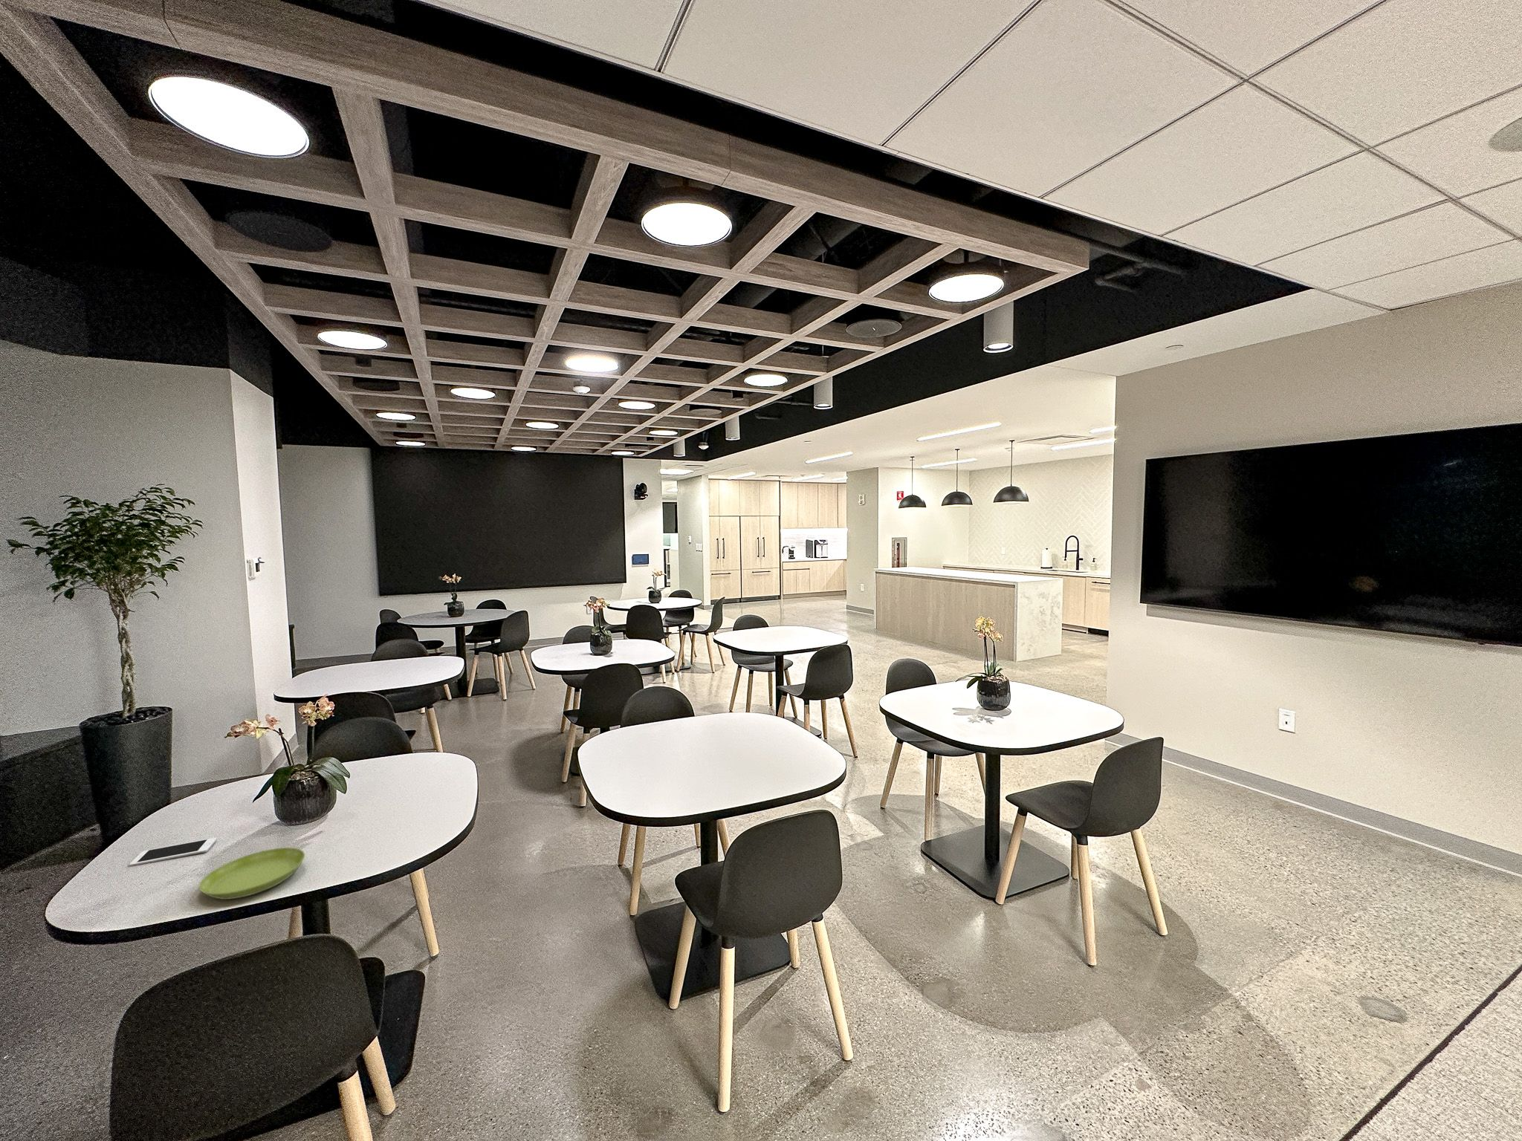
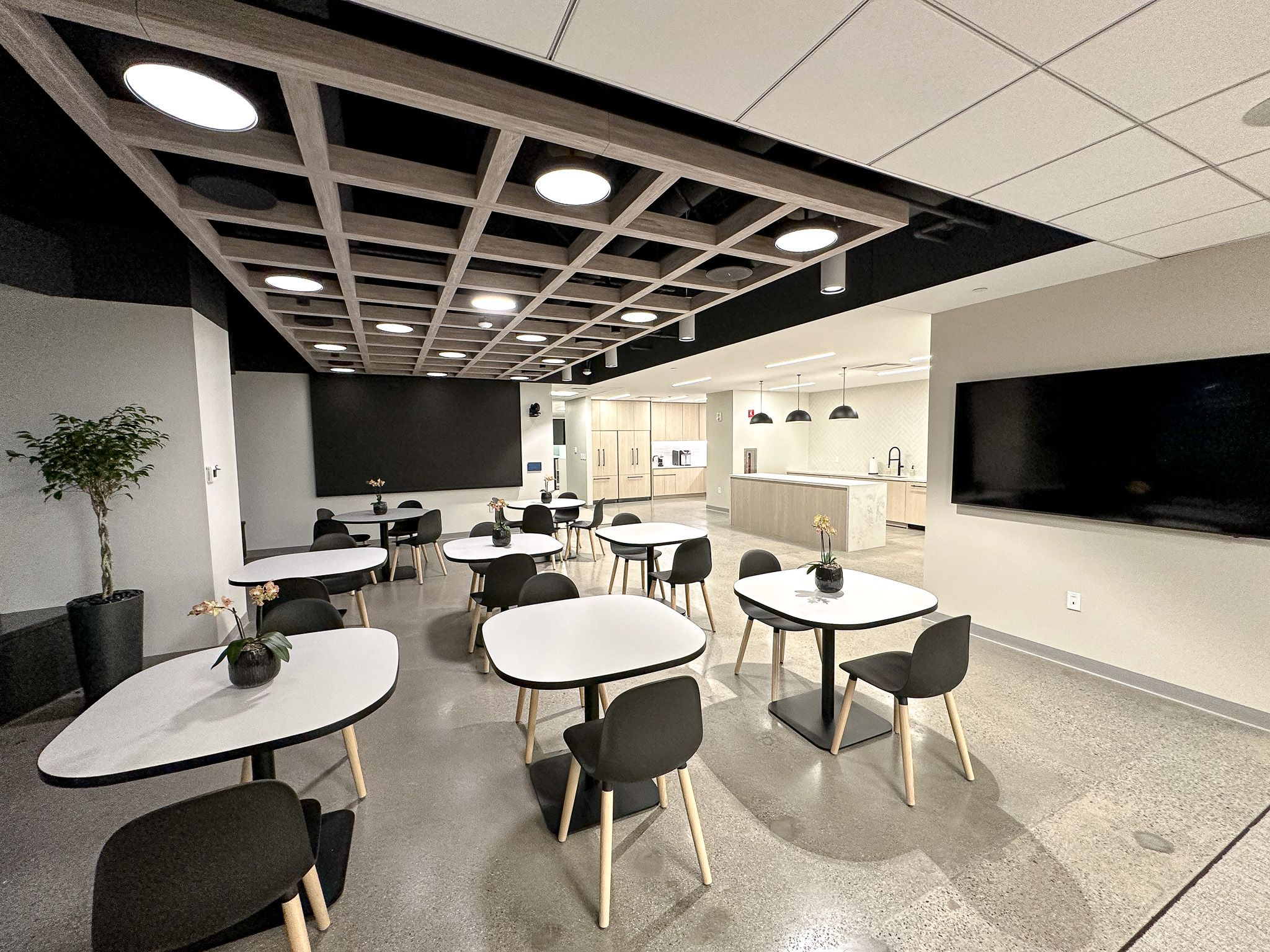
- cell phone [128,838,218,867]
- saucer [199,847,306,900]
